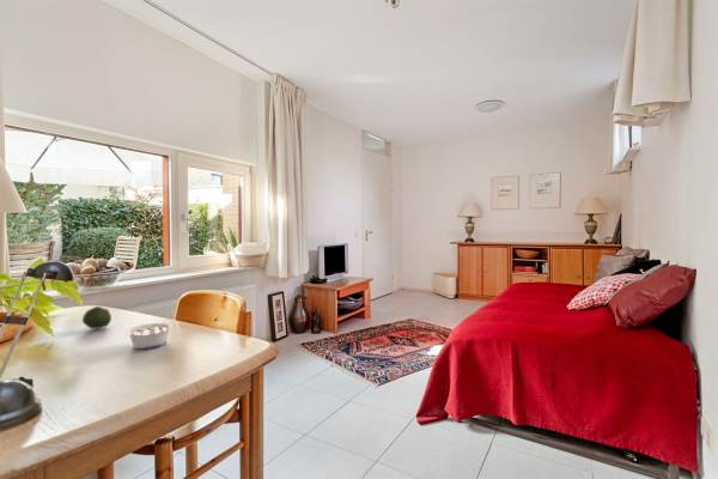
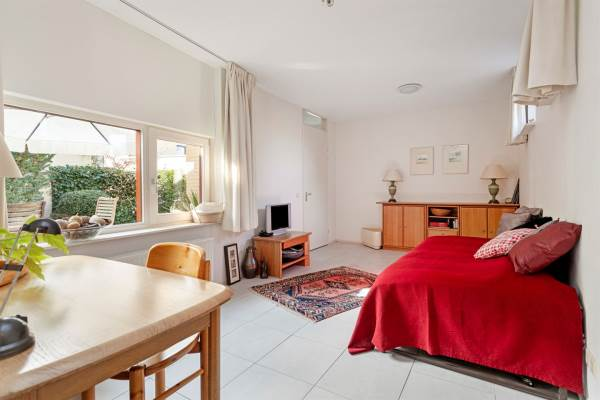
- legume [124,321,175,350]
- fruit [81,305,112,331]
